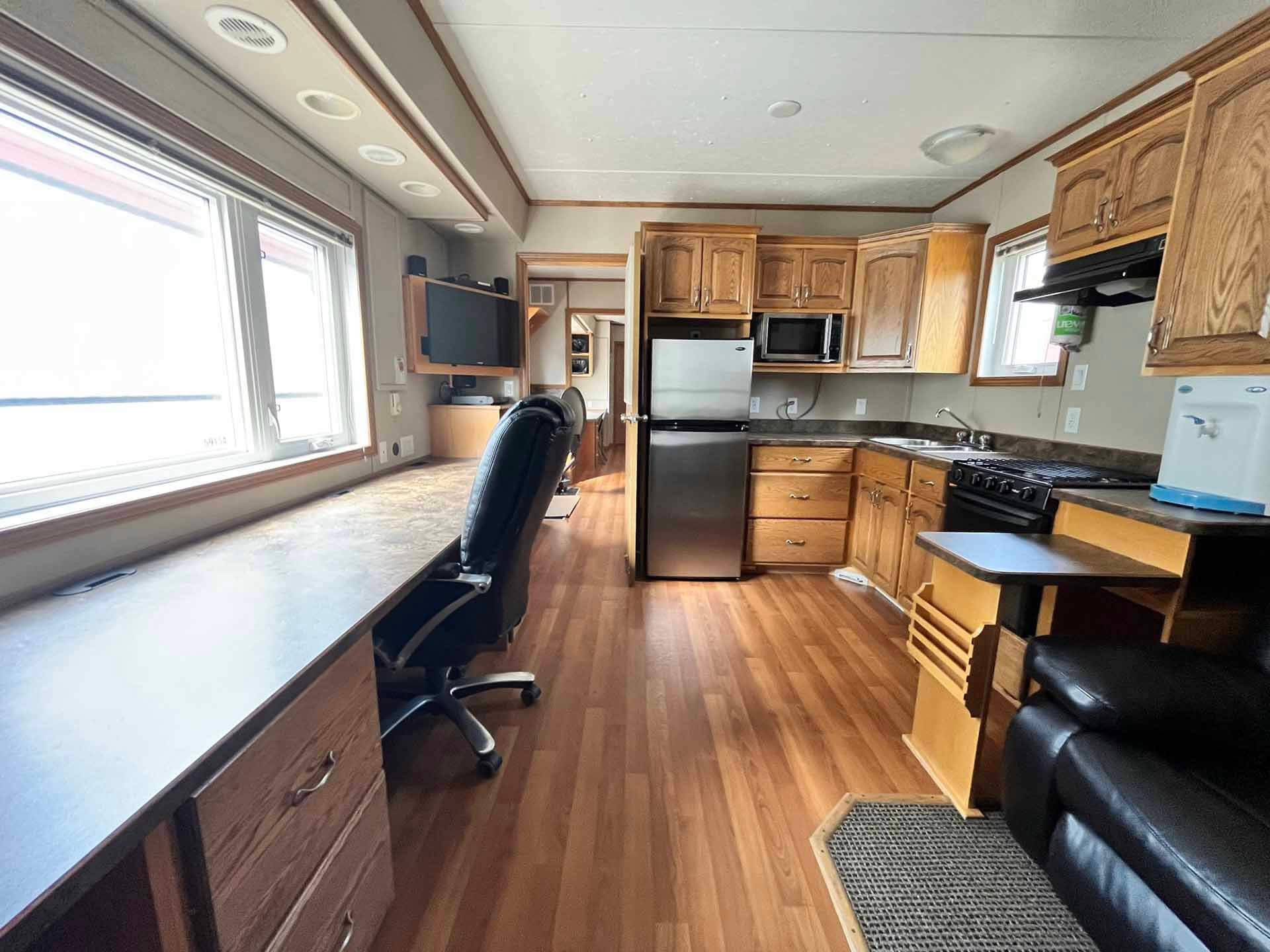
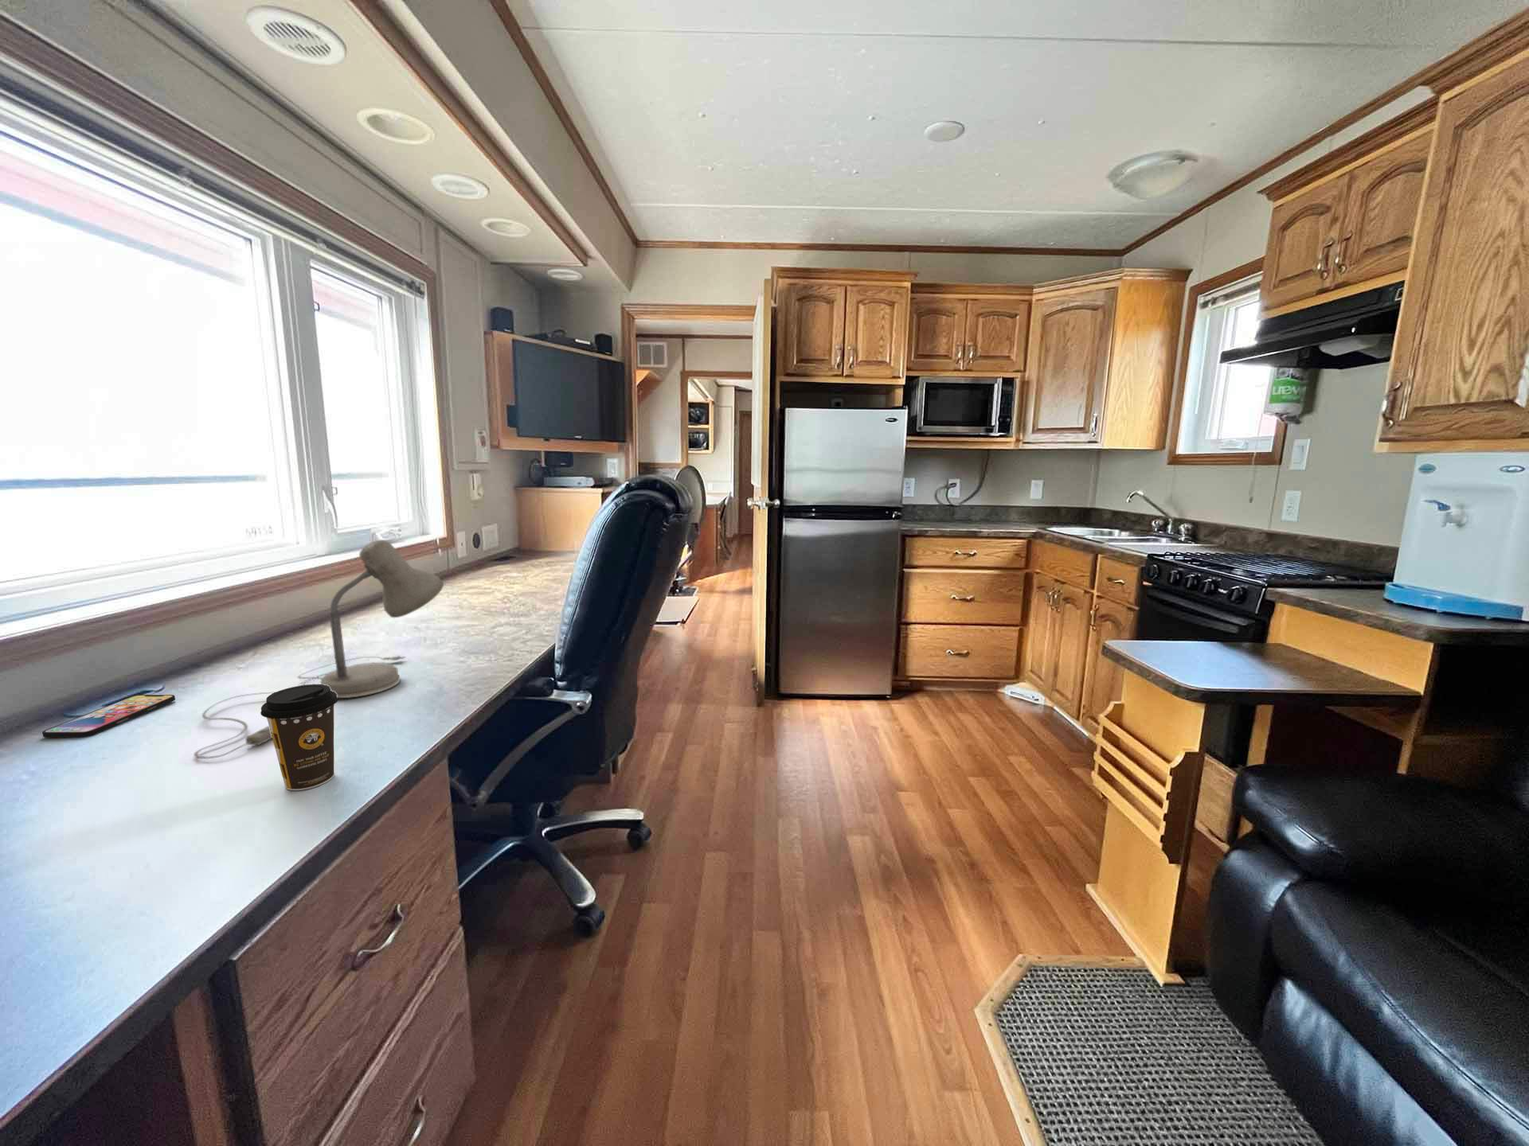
+ coffee cup [260,684,338,791]
+ smartphone [41,693,176,739]
+ desk lamp [193,539,444,760]
